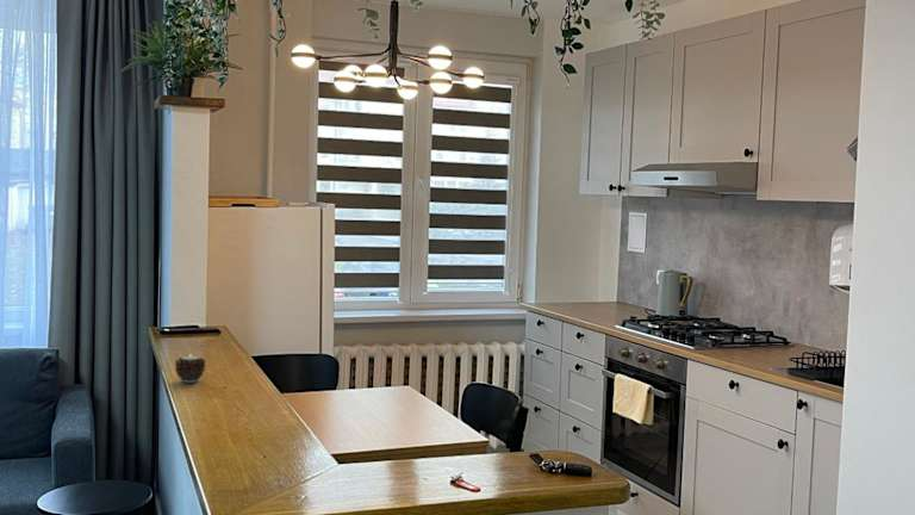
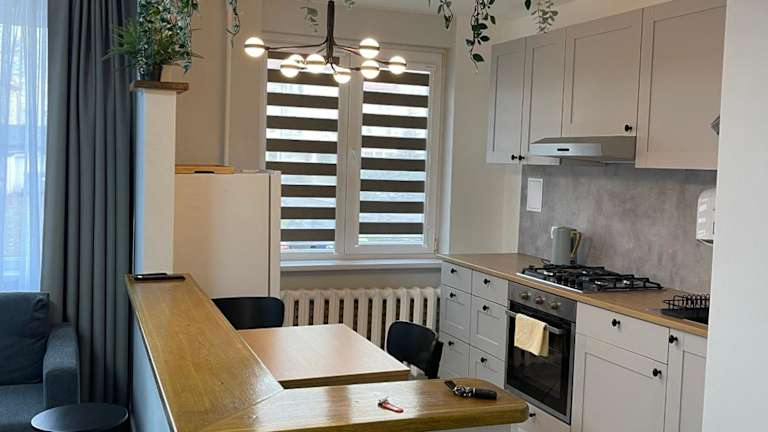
- candle [174,355,206,384]
